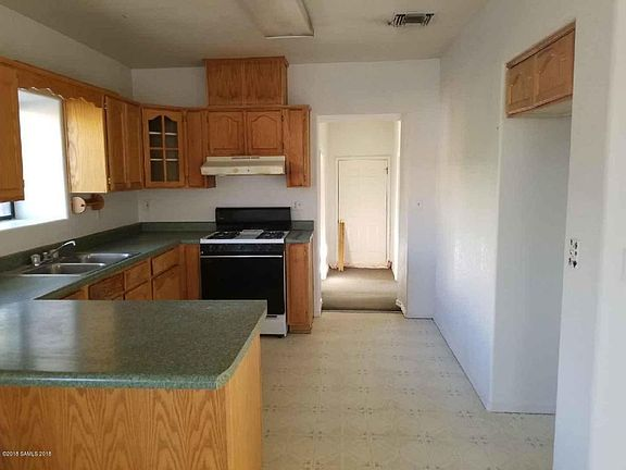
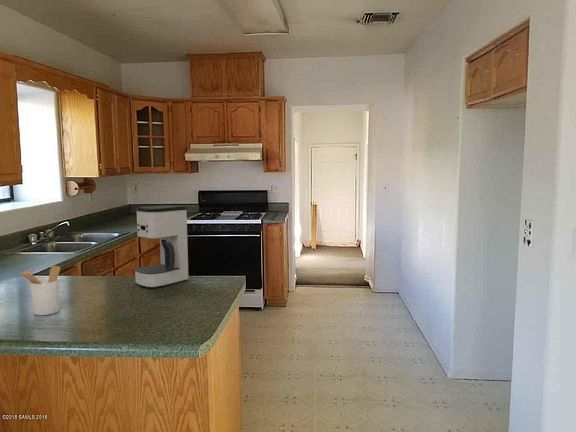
+ utensil holder [18,265,61,316]
+ coffee maker [134,204,190,289]
